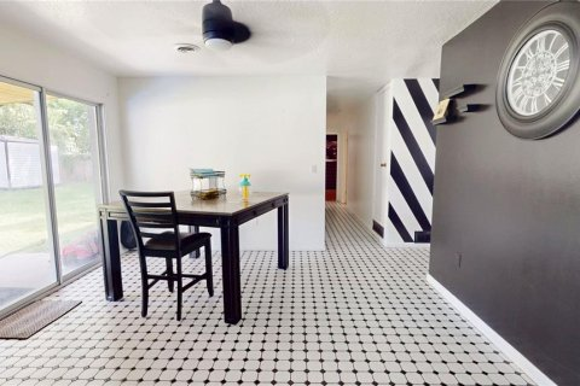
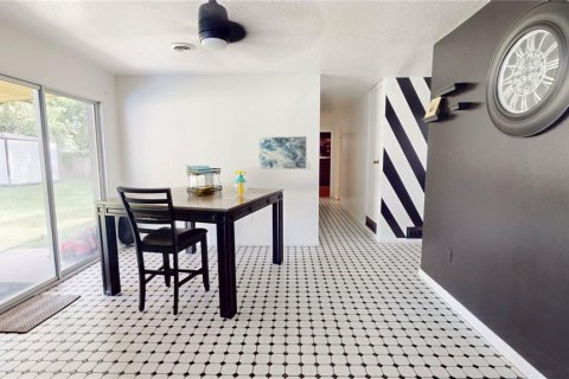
+ wall art [257,136,307,171]
